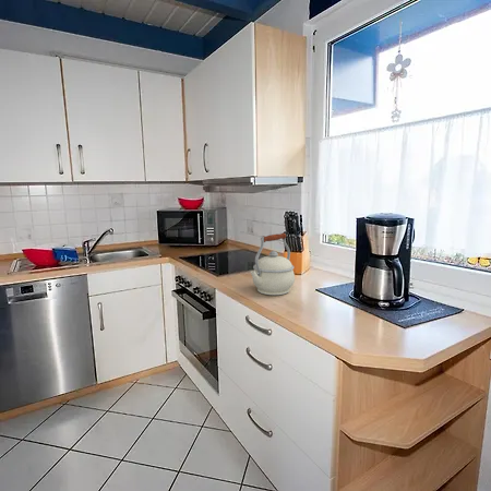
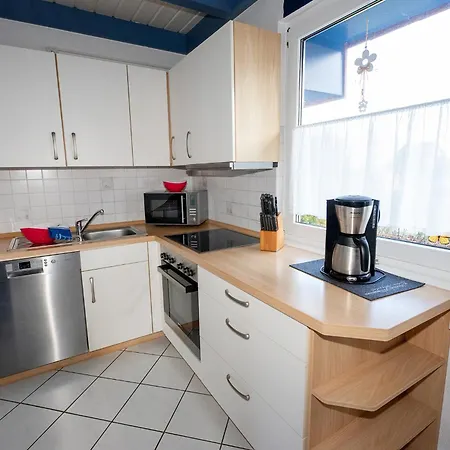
- kettle [250,232,296,296]
